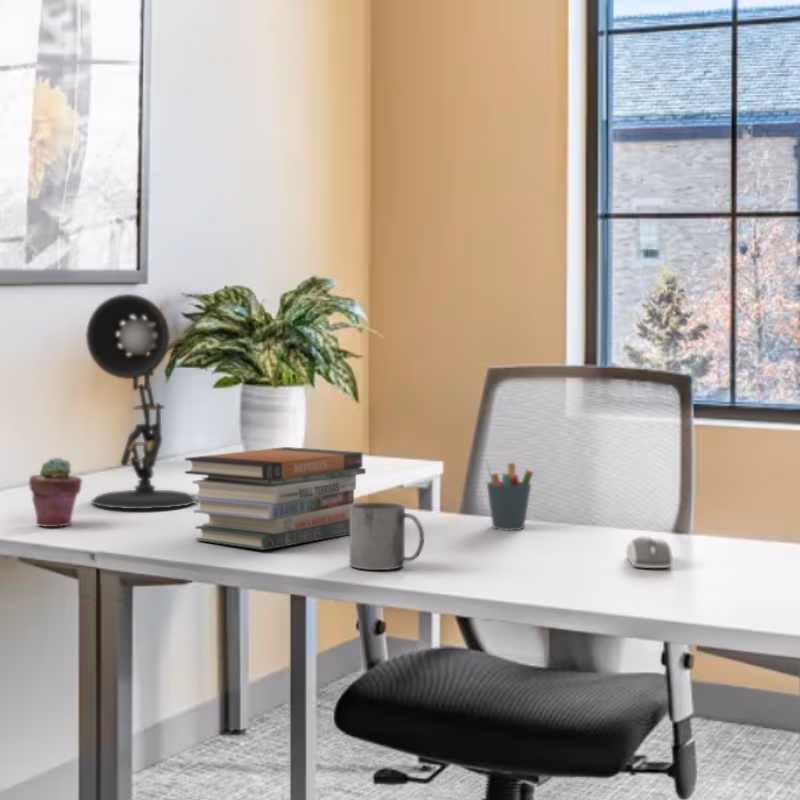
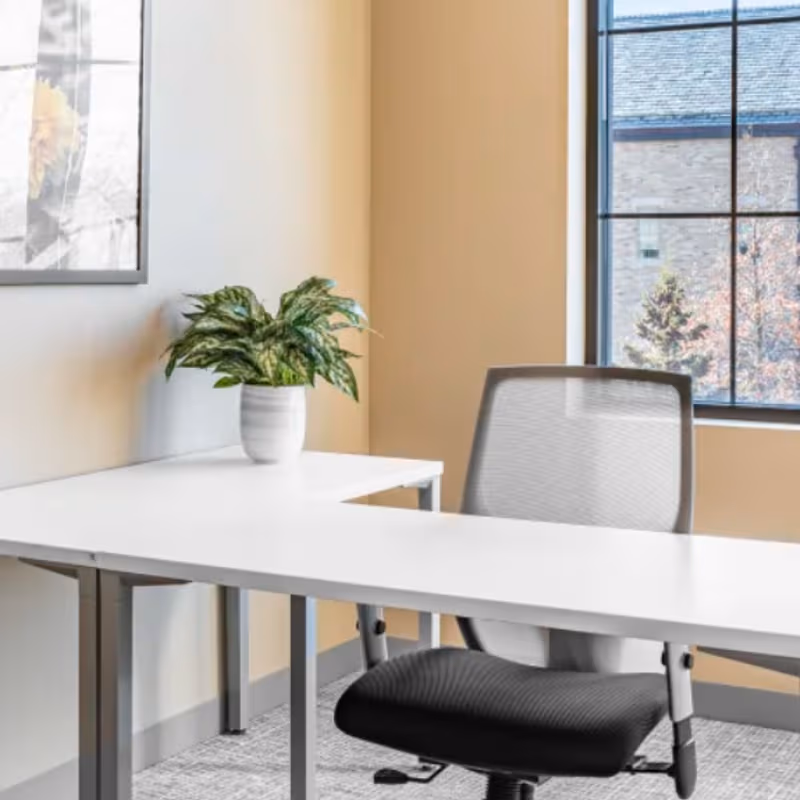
- book stack [184,446,367,551]
- mug [349,502,425,571]
- potted succulent [28,456,83,528]
- pen holder [484,457,534,532]
- computer mouse [625,535,674,569]
- desk lamp [85,293,198,510]
